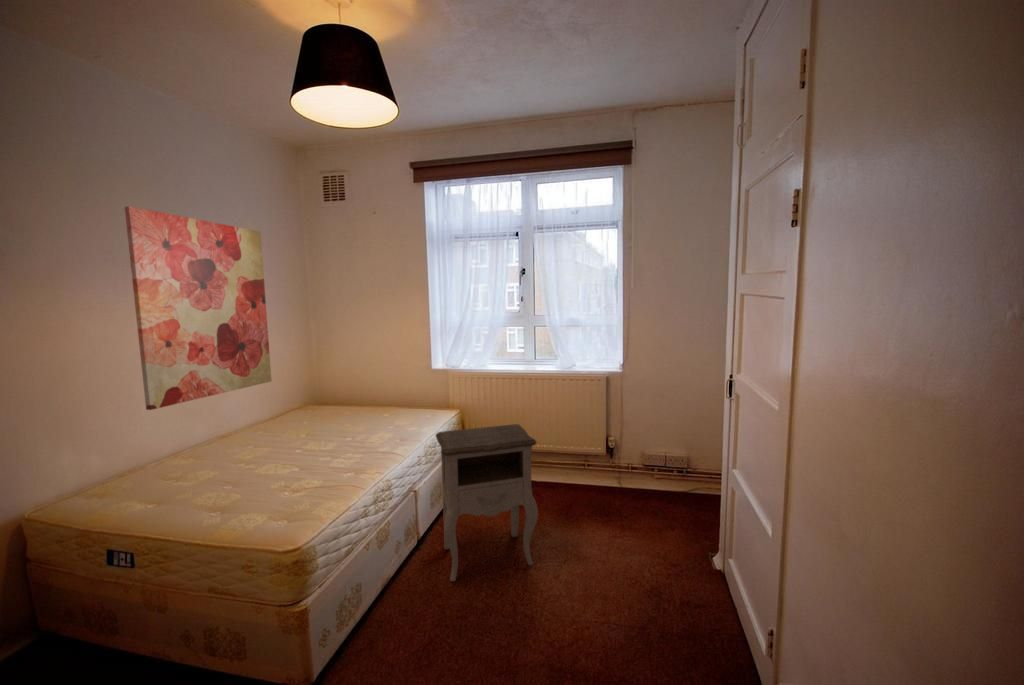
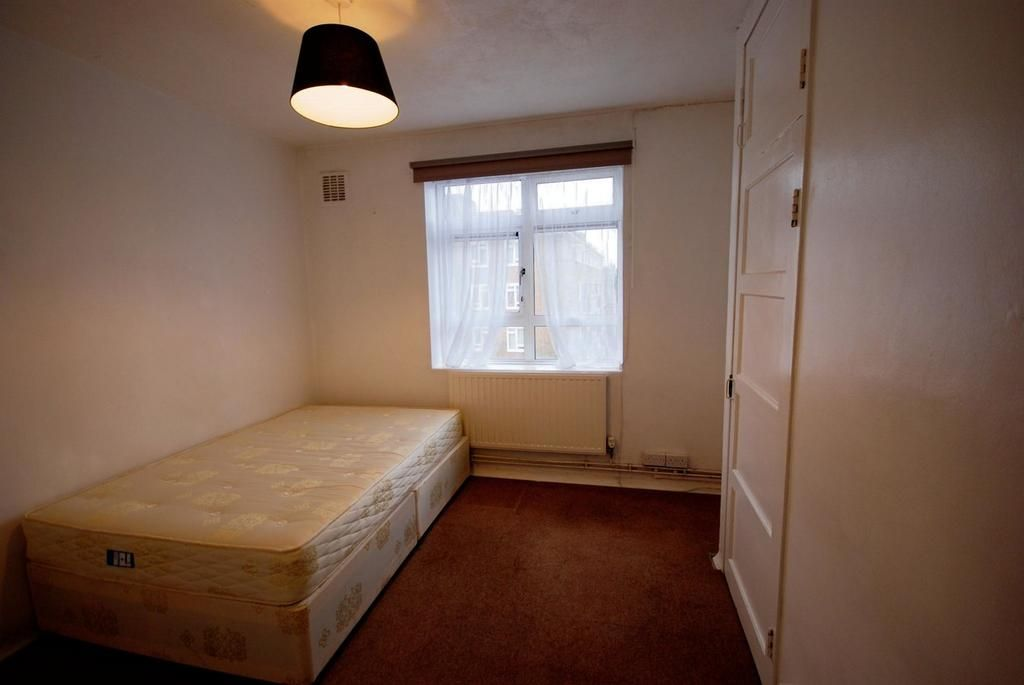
- nightstand [435,423,539,582]
- wall art [124,205,273,411]
